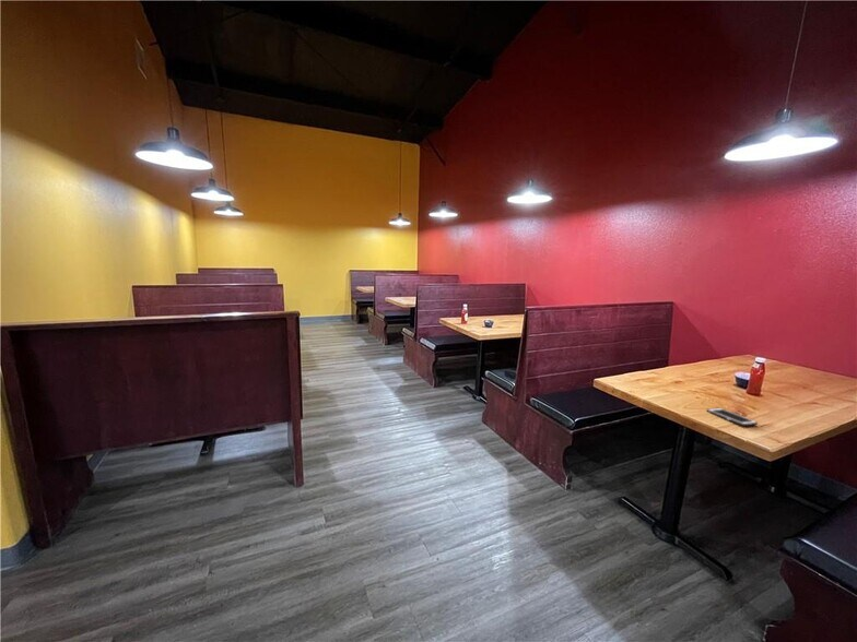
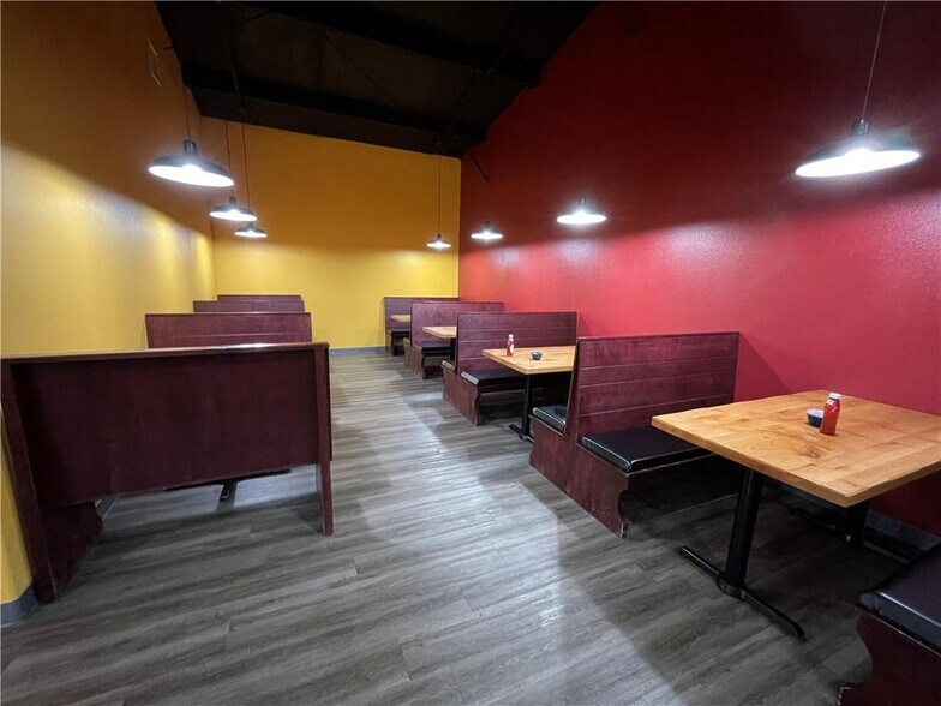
- cell phone [706,407,759,427]
